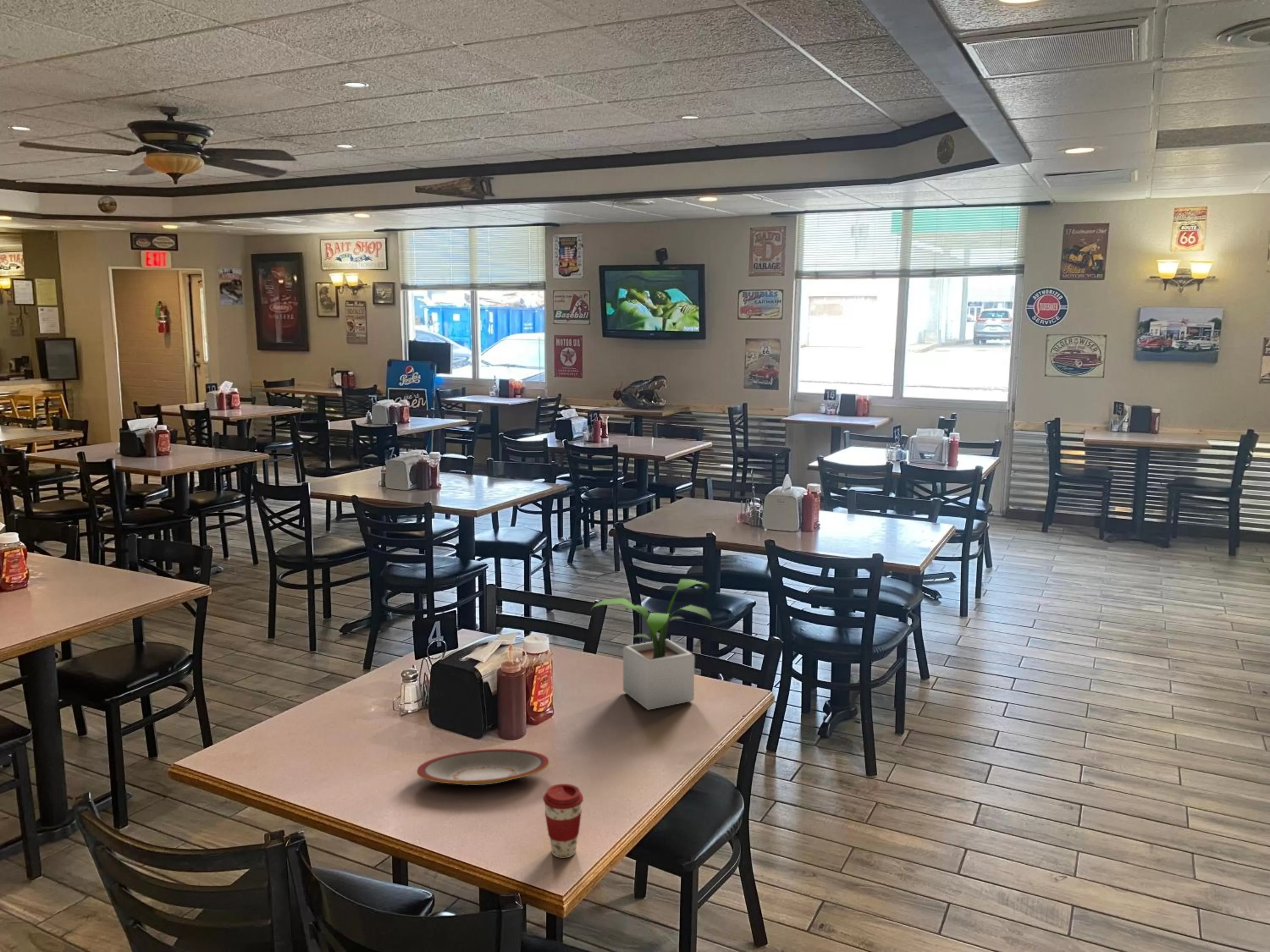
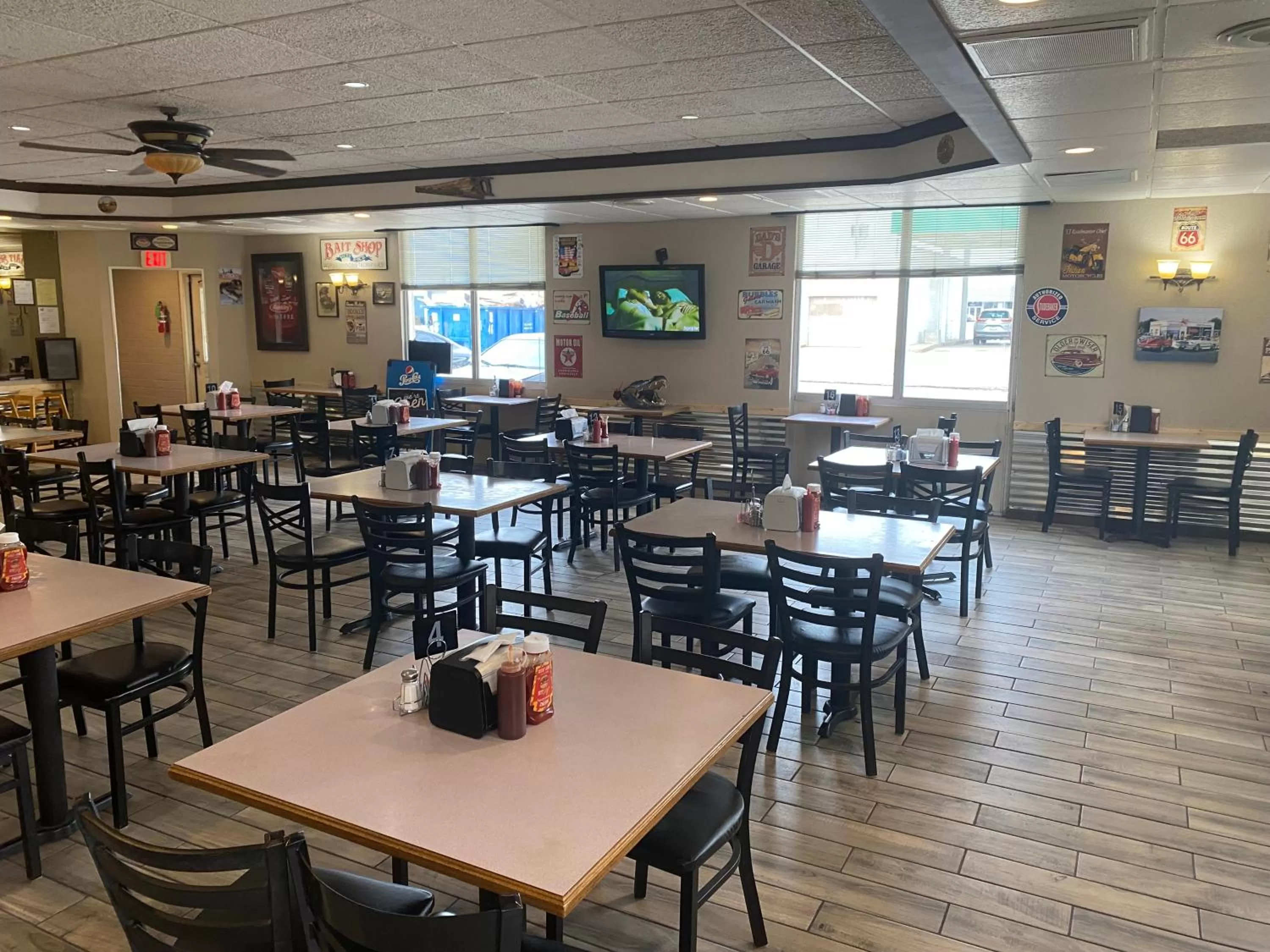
- plate [417,748,549,786]
- coffee cup [543,783,584,858]
- potted plant [590,579,712,710]
